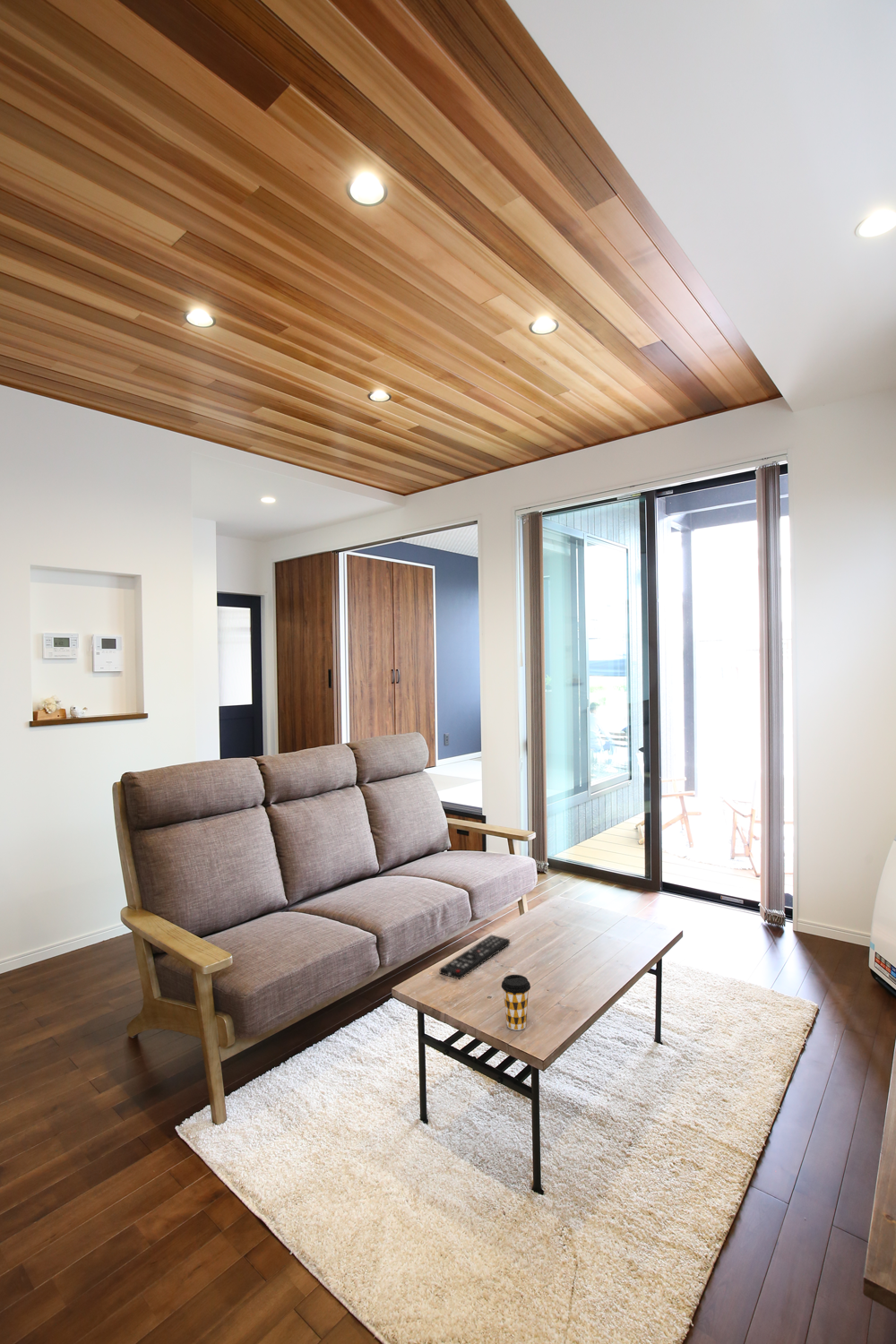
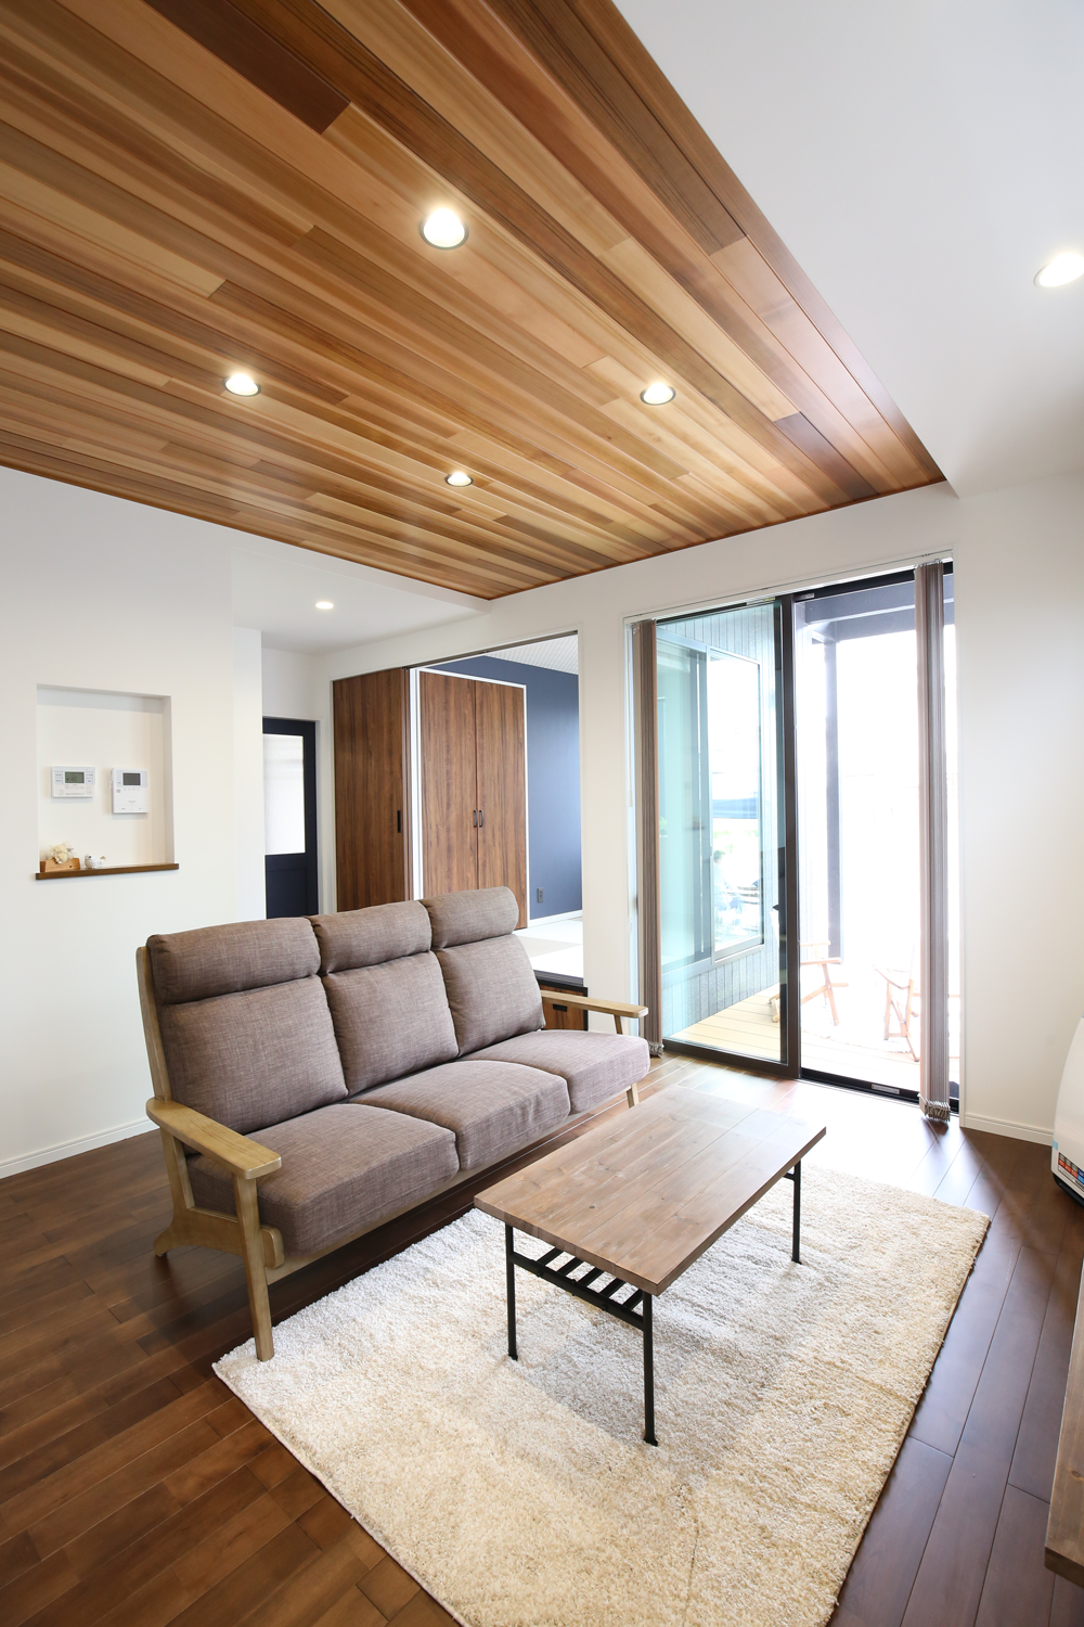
- remote control [439,934,511,980]
- coffee cup [501,974,531,1031]
